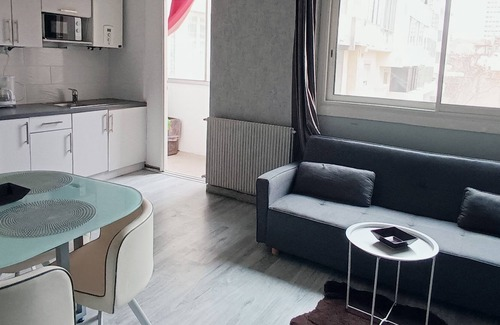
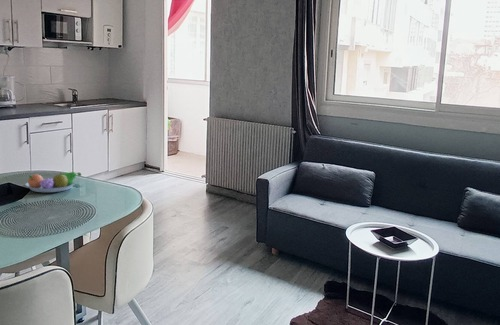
+ fruit bowl [25,171,82,193]
